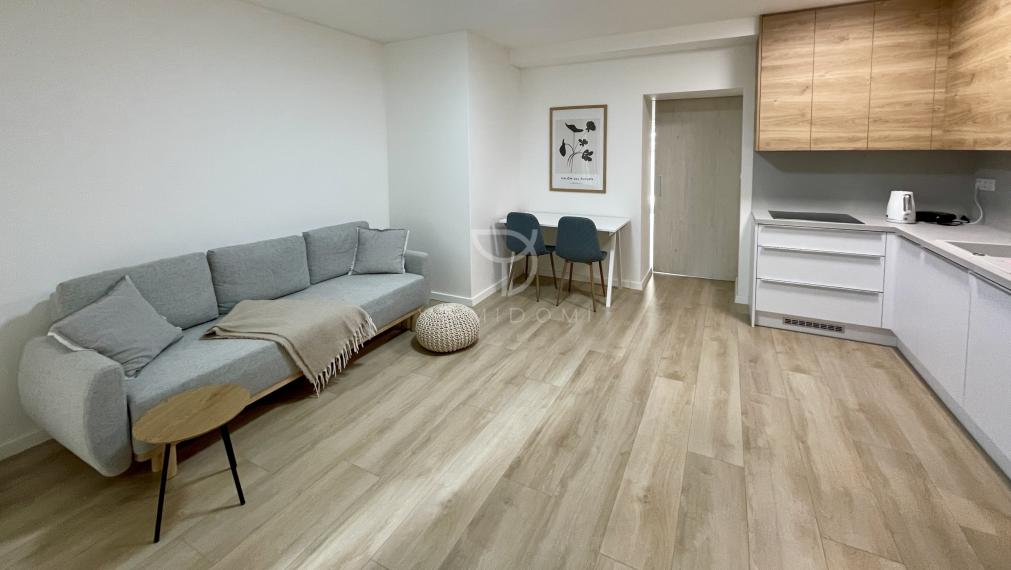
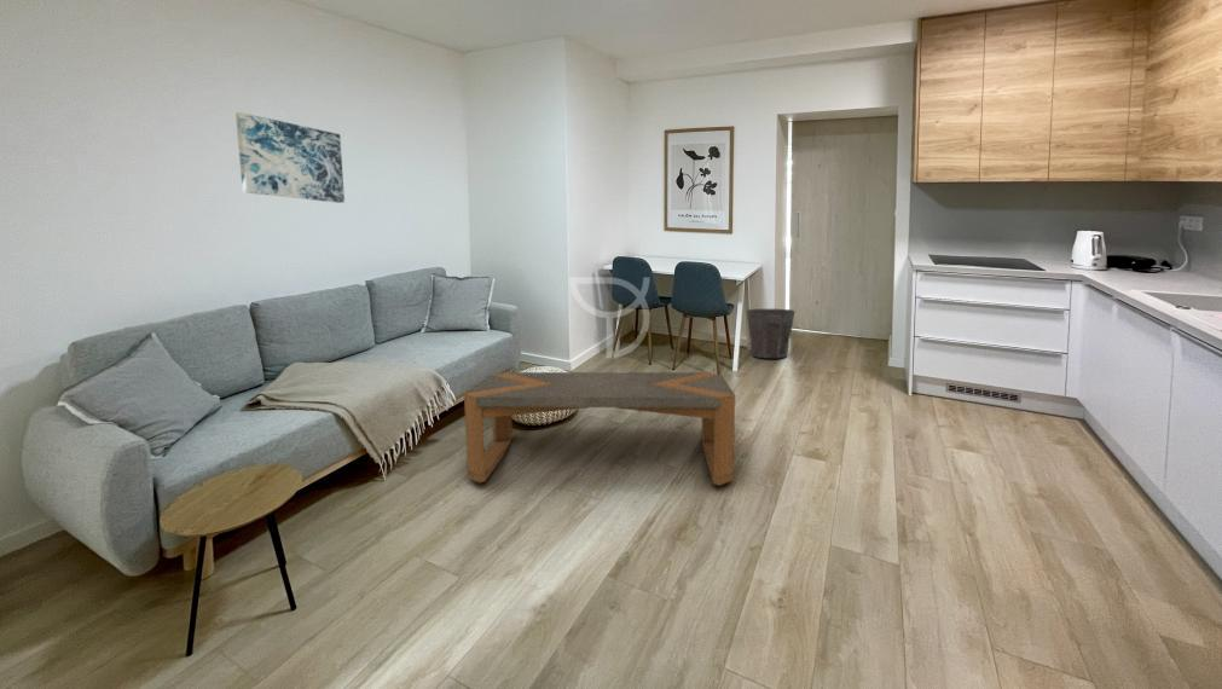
+ waste bin [746,308,797,359]
+ coffee table [463,371,736,487]
+ wall art [234,111,346,204]
